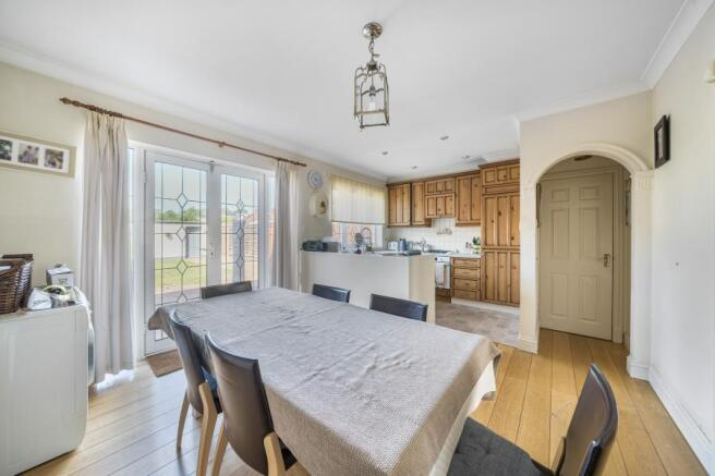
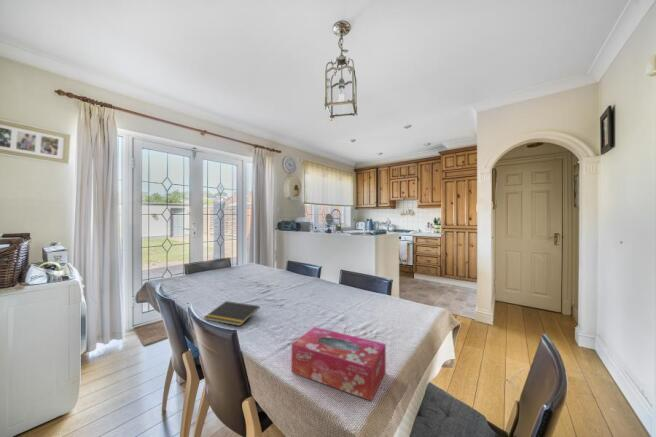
+ notepad [203,300,261,327]
+ tissue box [291,326,387,402]
